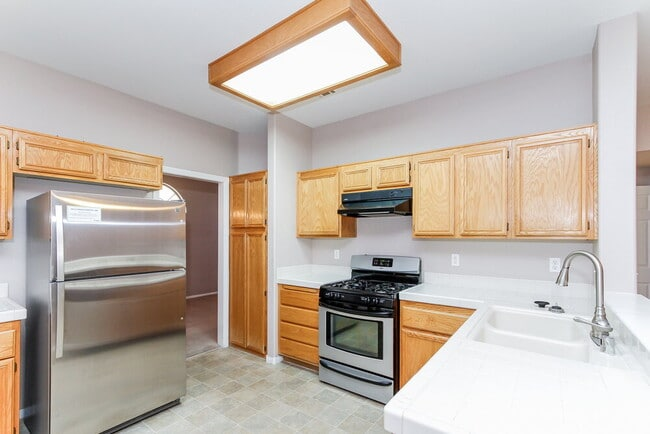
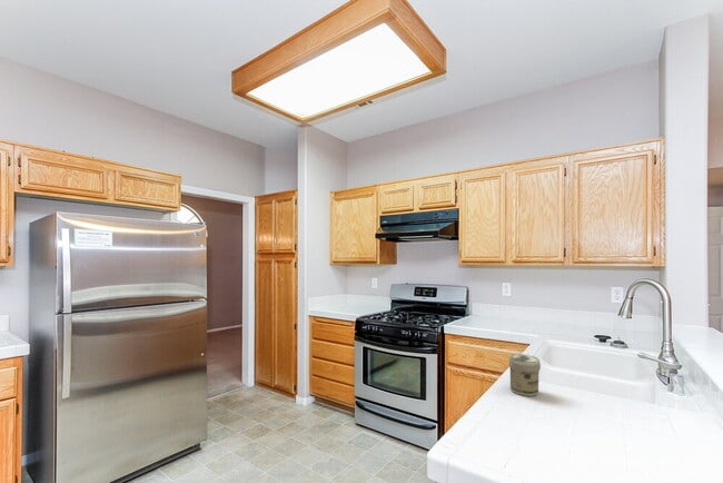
+ jar [508,353,542,397]
